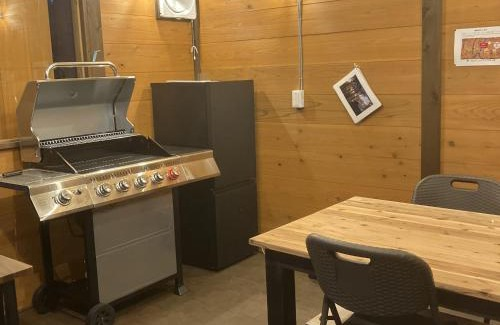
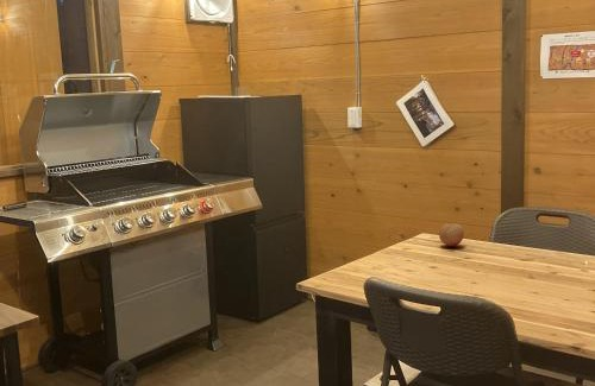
+ fruit [438,222,465,247]
